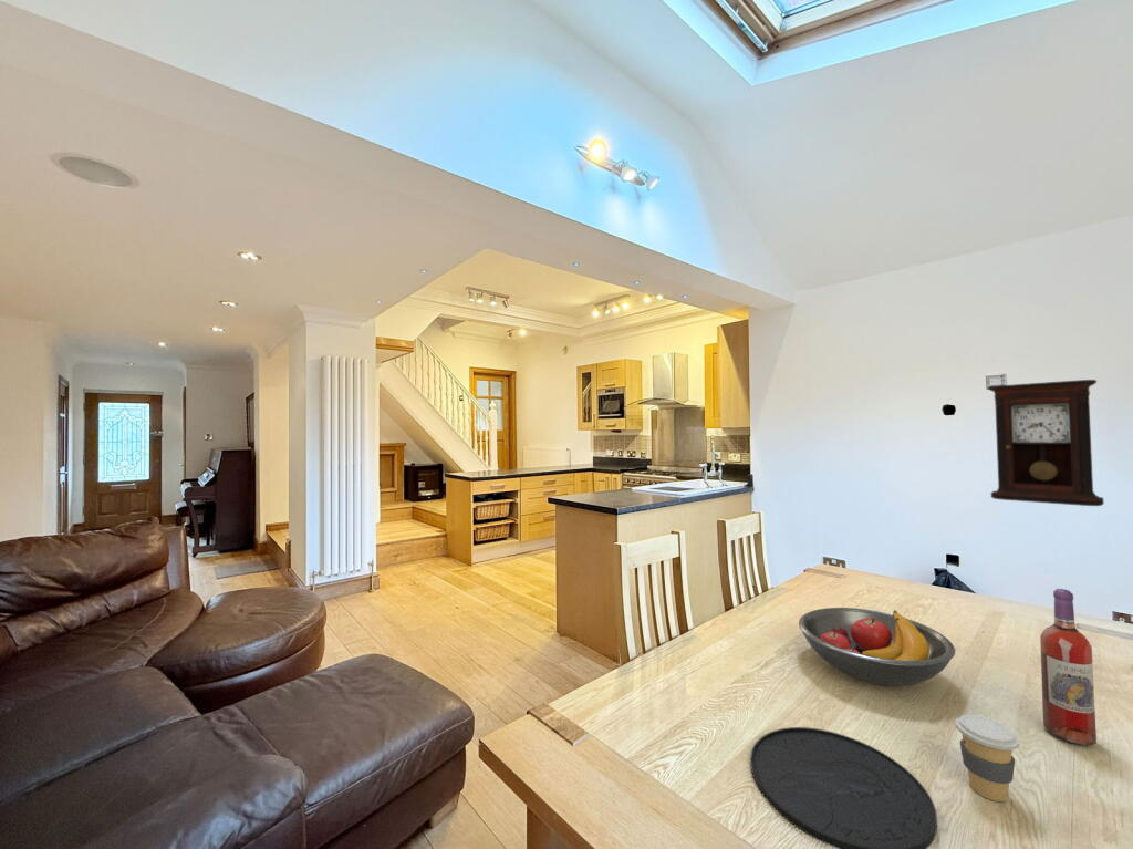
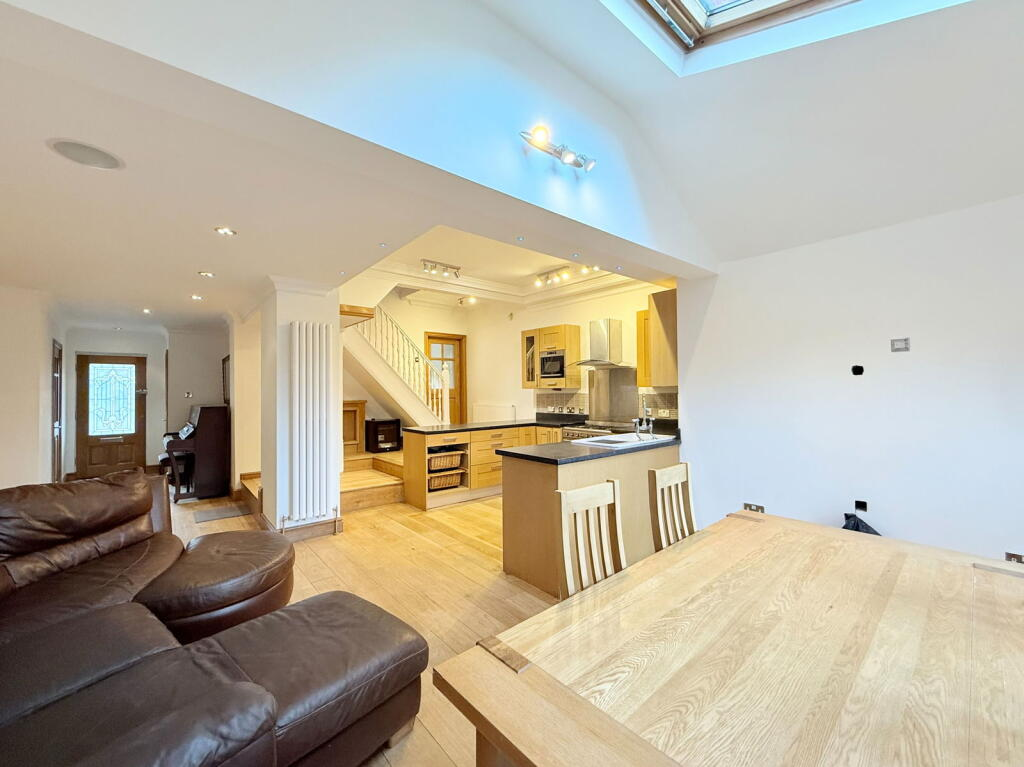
- wine bottle [1039,588,1098,746]
- pendulum clock [987,379,1105,507]
- coffee cup [955,714,1020,803]
- plate [750,726,938,849]
- fruit bowl [798,607,956,686]
